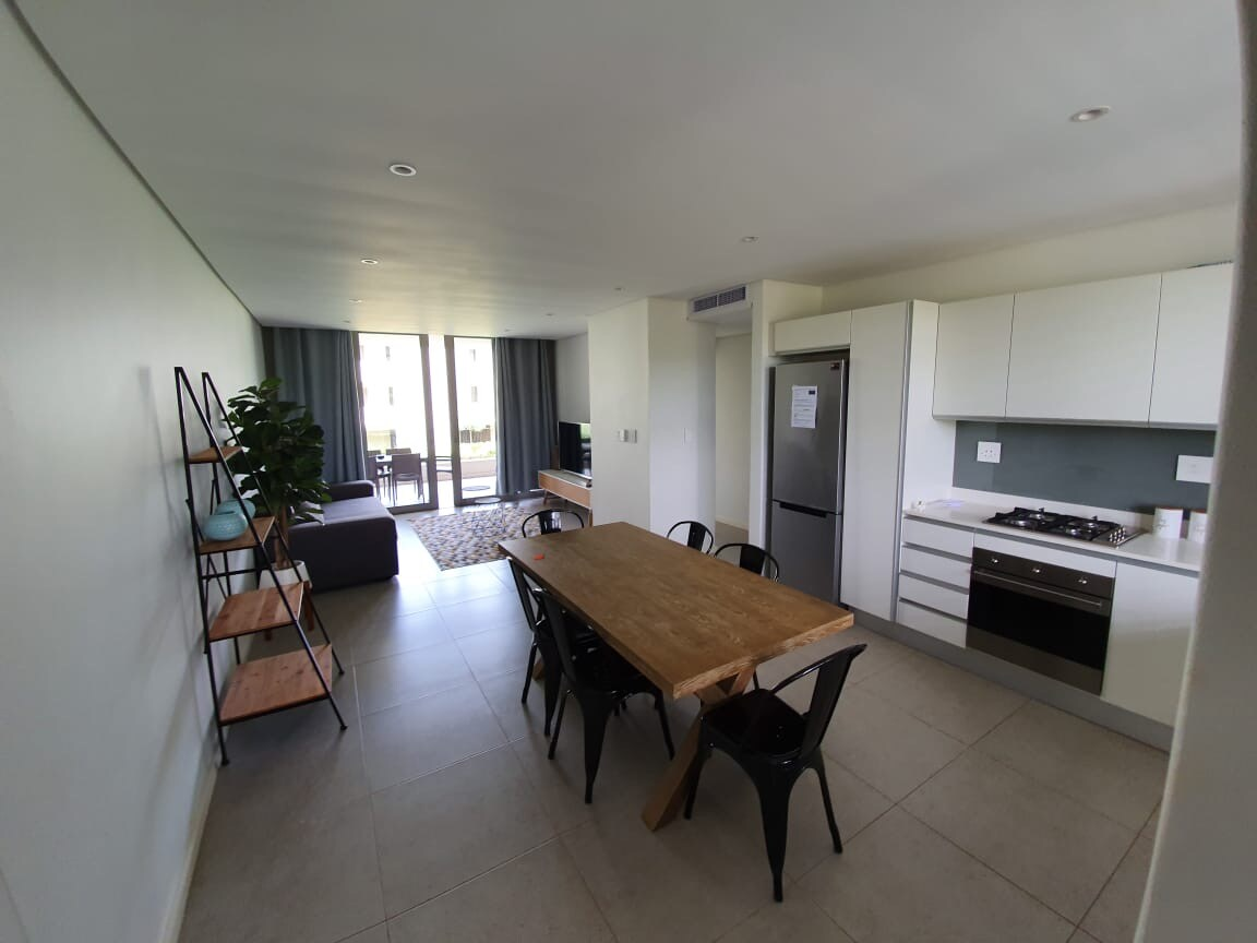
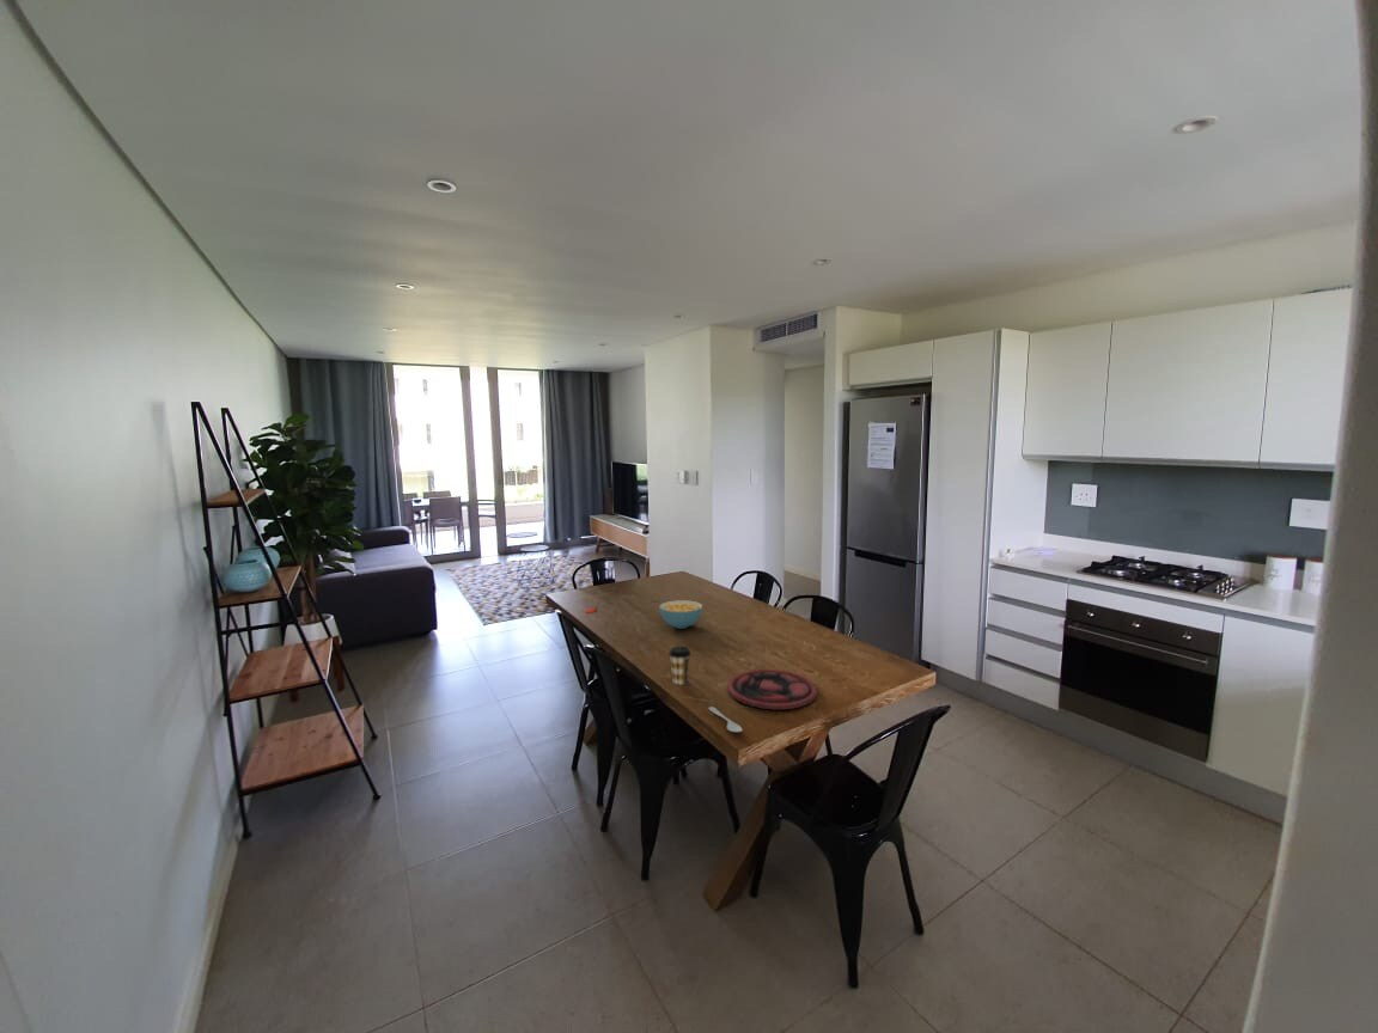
+ cereal bowl [658,599,703,630]
+ plate [727,668,818,710]
+ spoon [708,705,744,733]
+ coffee cup [667,646,691,685]
